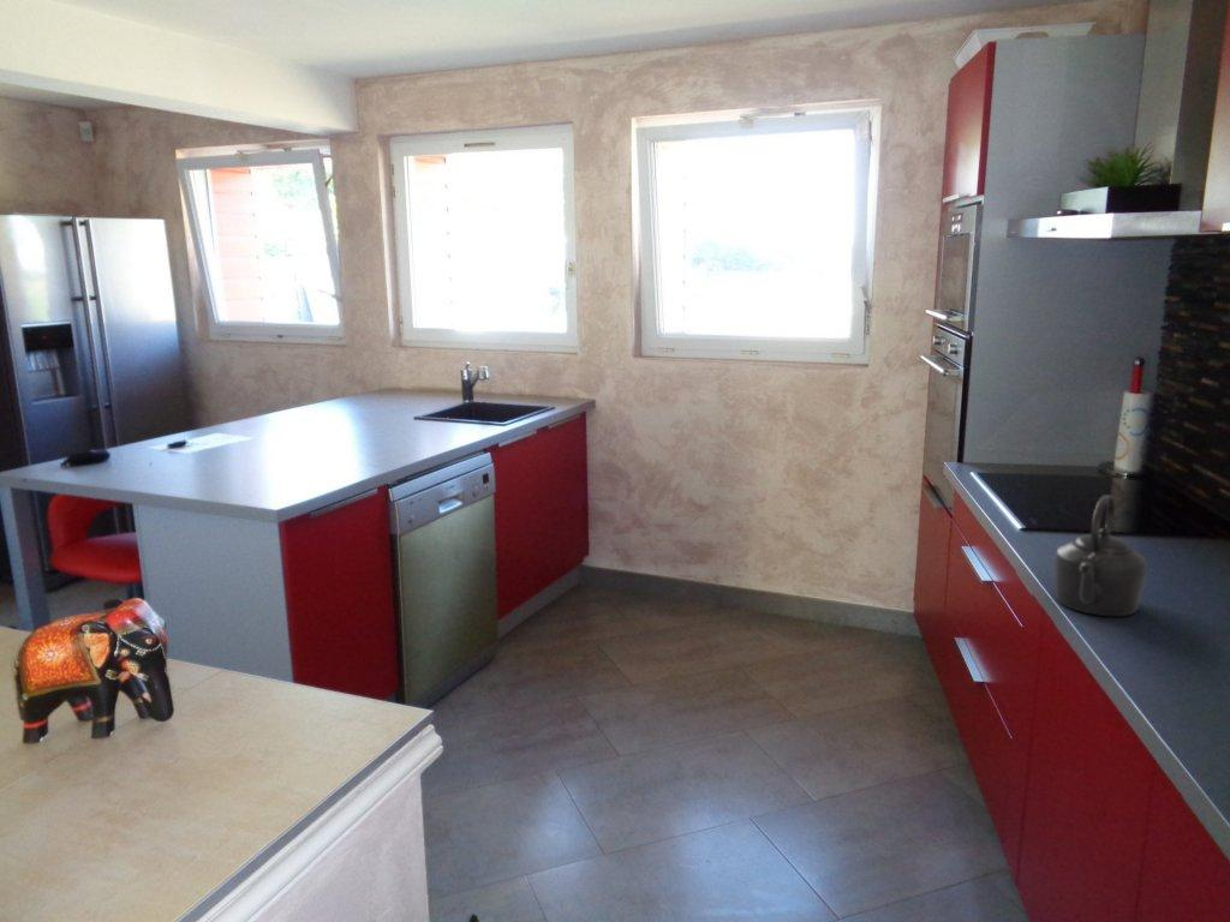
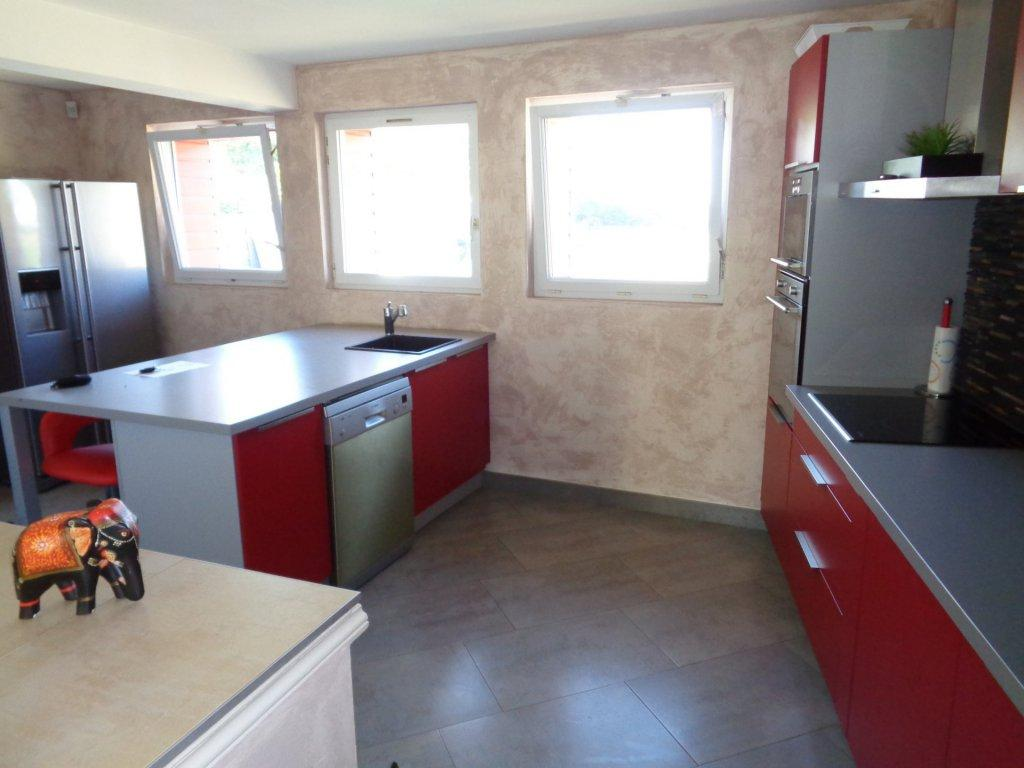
- kettle [1053,493,1148,617]
